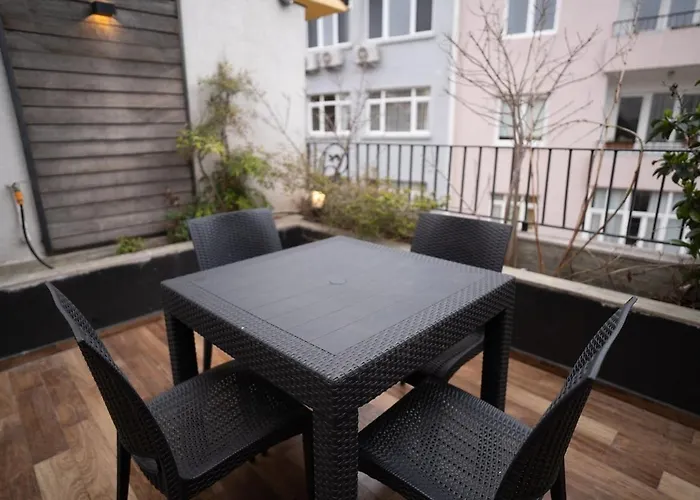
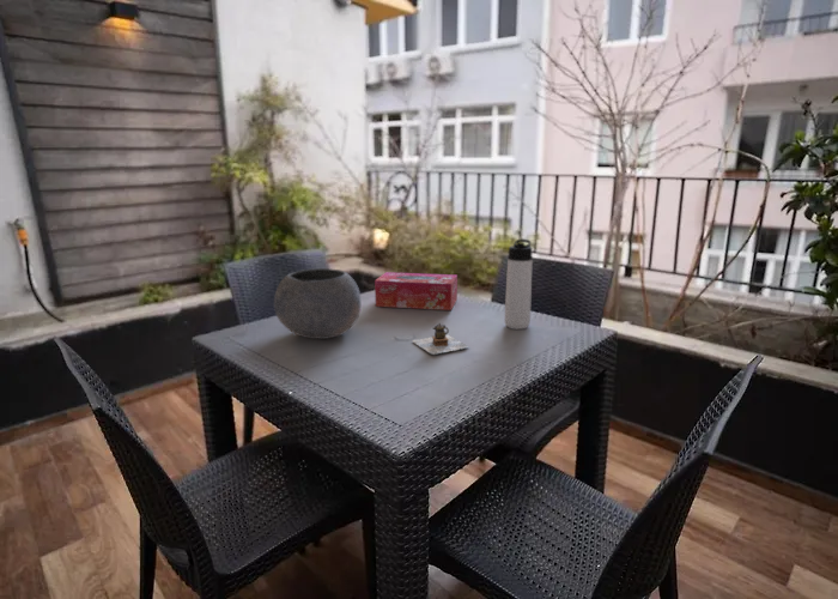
+ thermos bottle [503,238,534,331]
+ bowl [273,267,363,340]
+ teapot [411,322,469,356]
+ tissue box [374,271,459,311]
